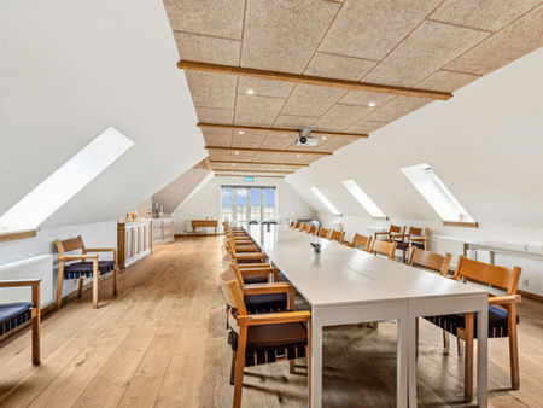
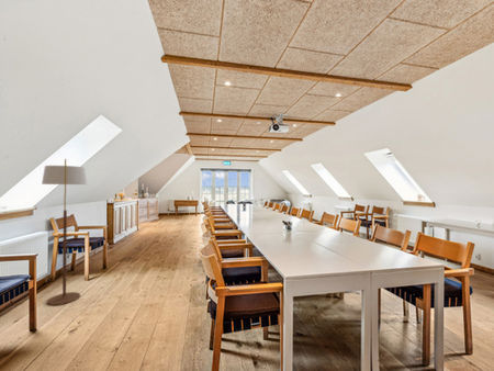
+ floor lamp [41,158,88,306]
